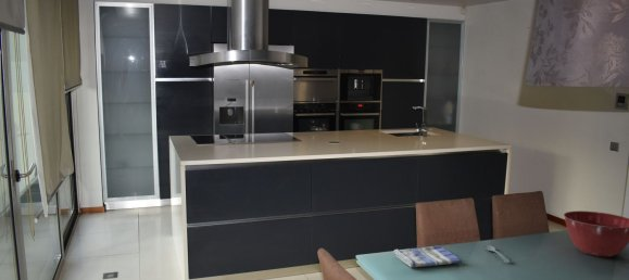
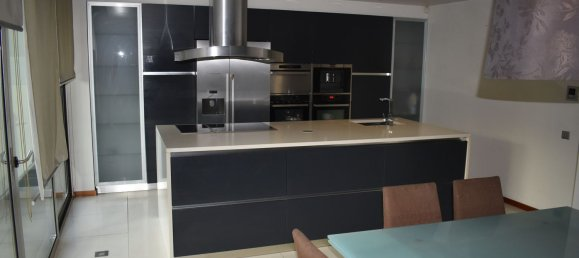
- dish towel [392,245,463,268]
- spoon [483,244,511,264]
- mixing bowl [563,209,629,257]
